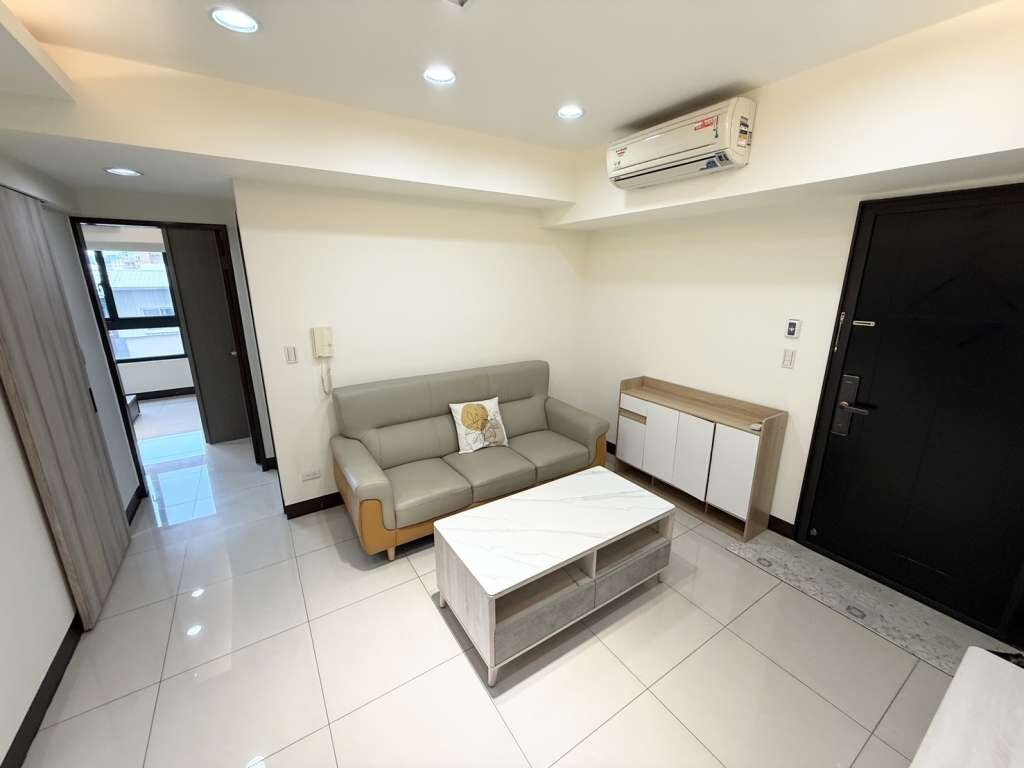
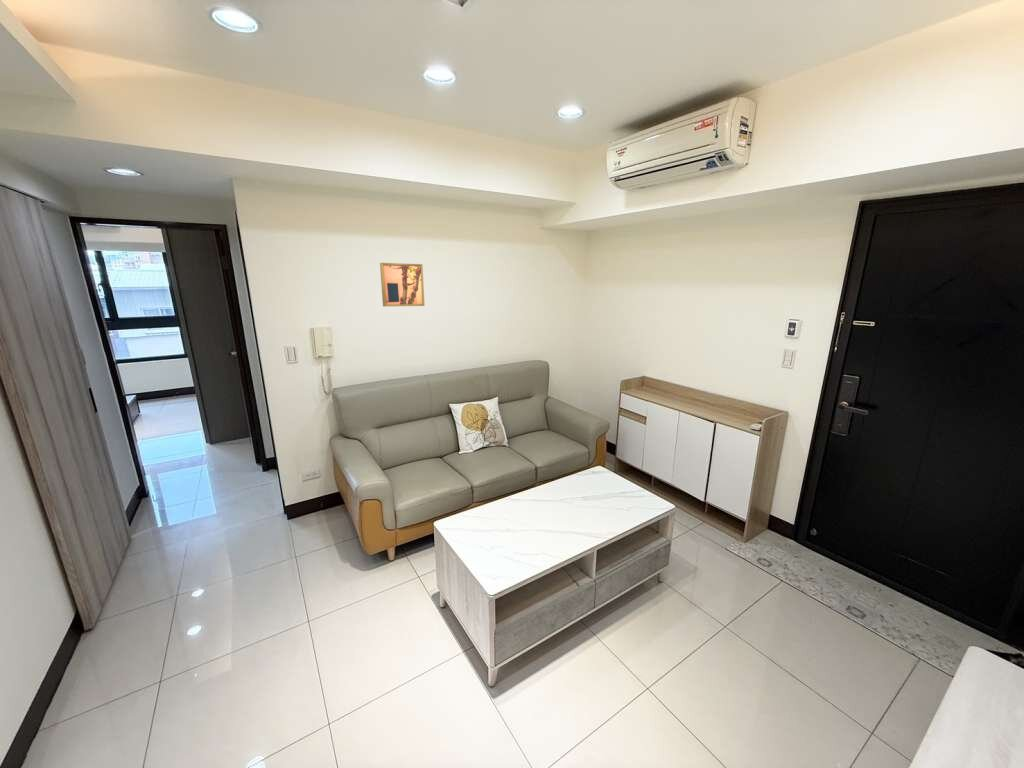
+ wall art [379,262,426,307]
